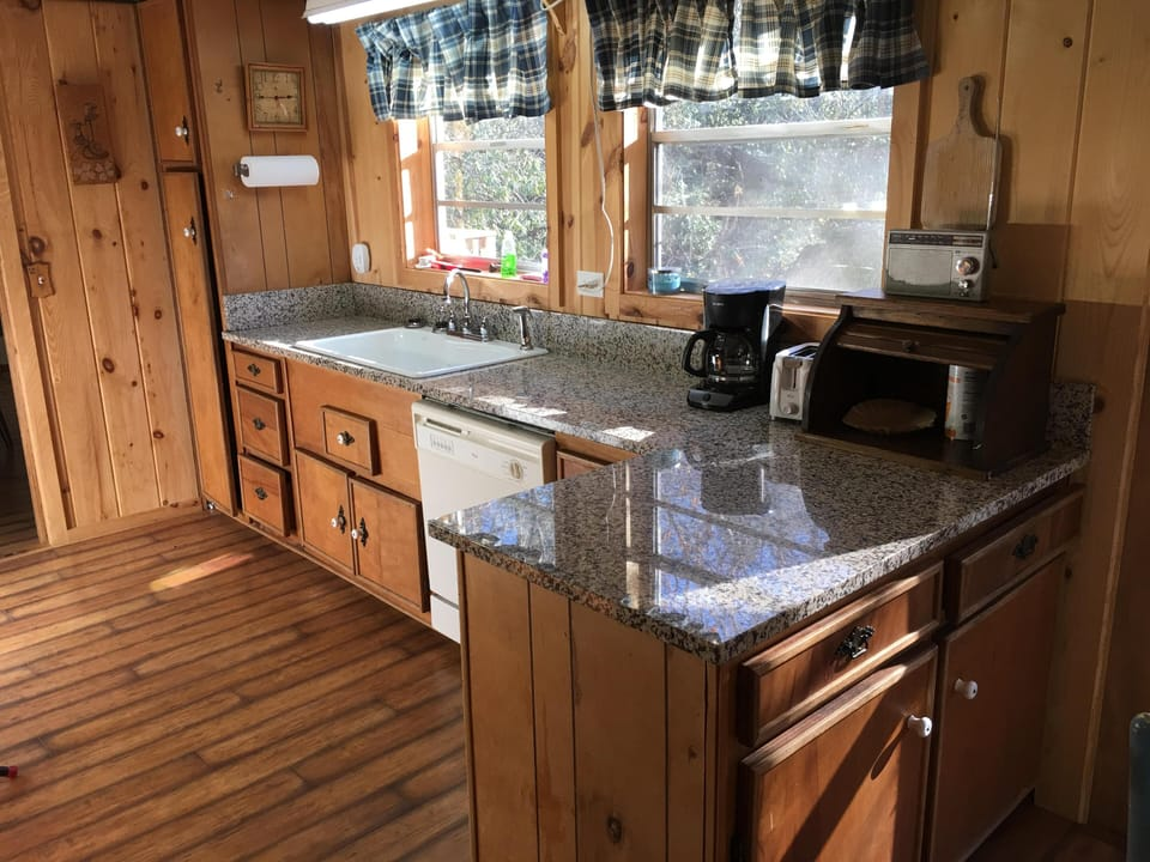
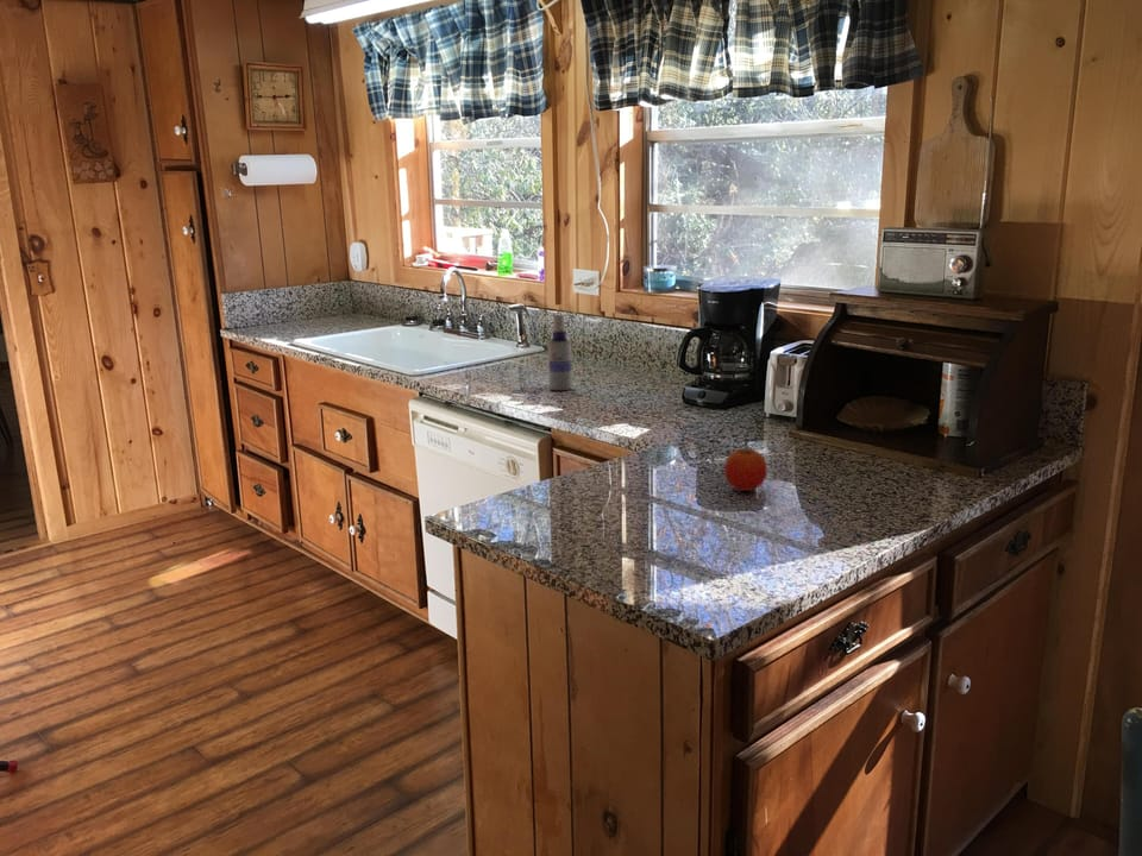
+ spray bottle [547,314,573,391]
+ fruit [723,438,768,492]
